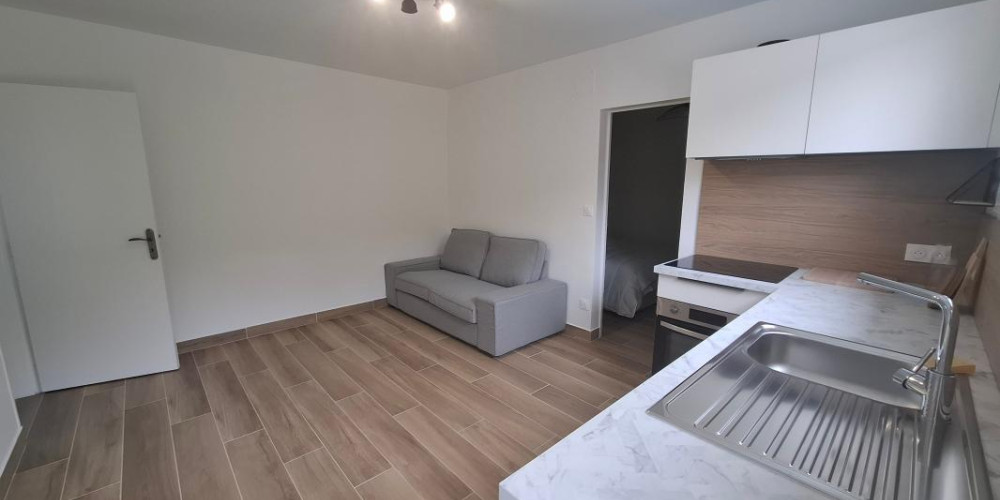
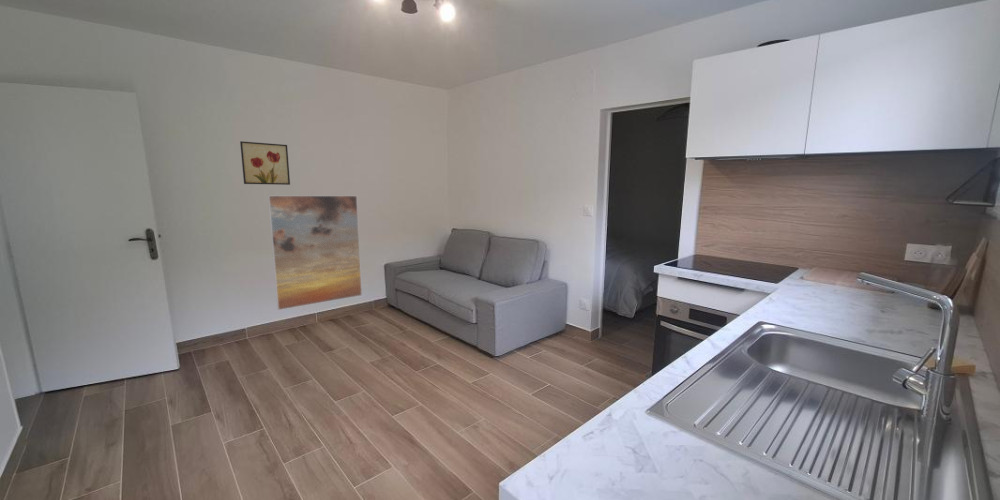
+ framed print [267,195,363,311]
+ wall art [239,140,291,186]
